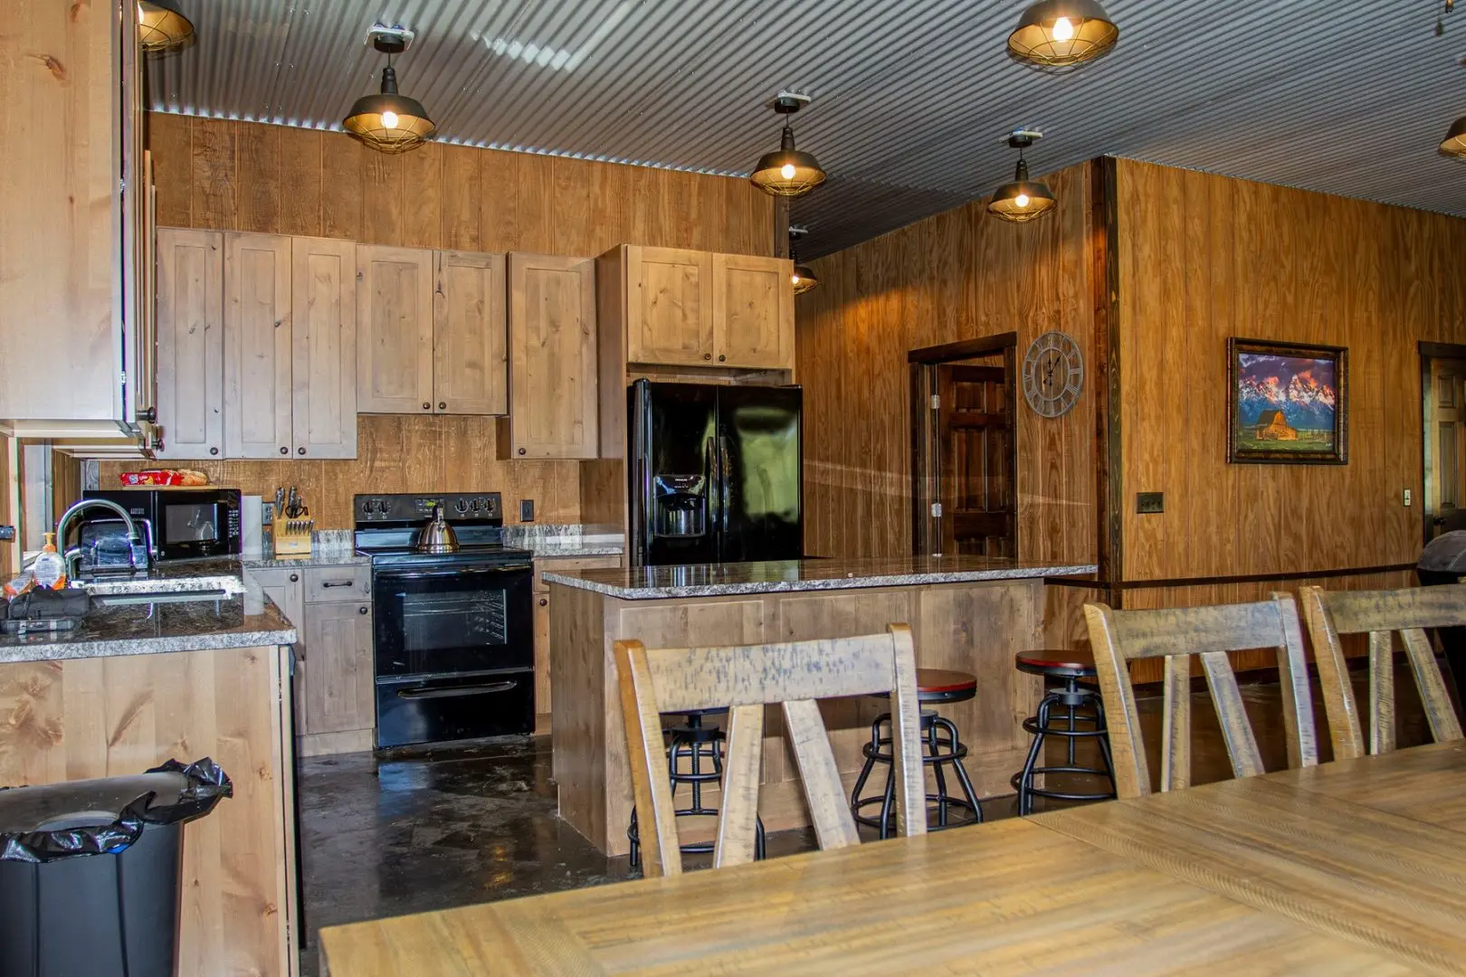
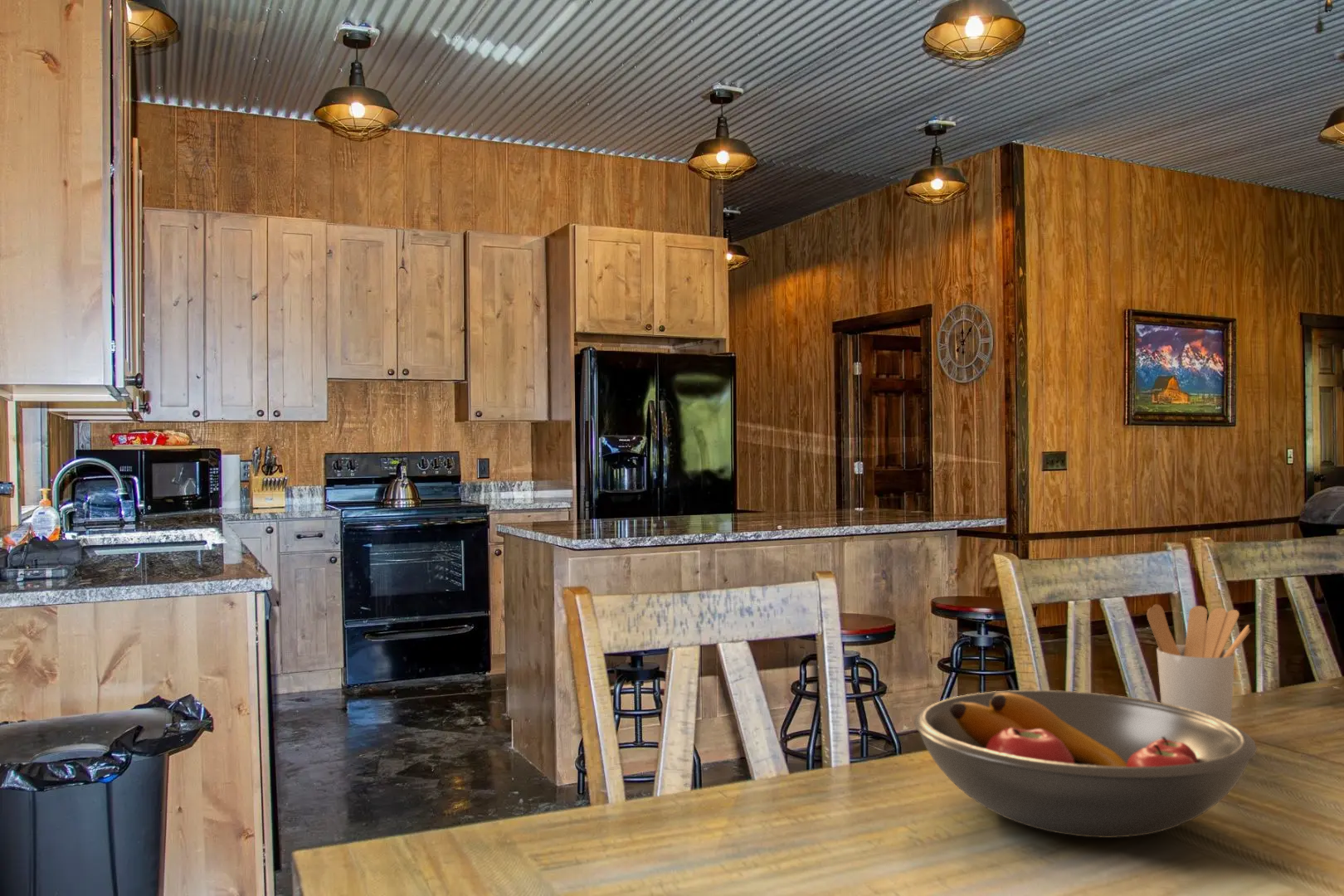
+ utensil holder [1147,603,1252,724]
+ fruit bowl [913,689,1258,839]
